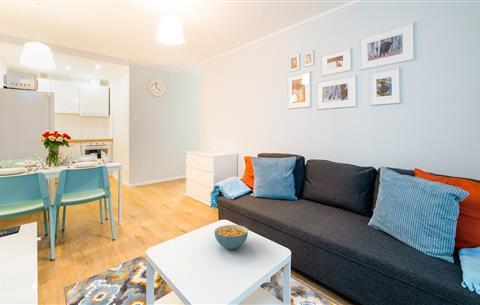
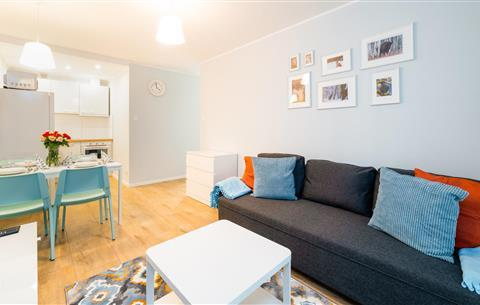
- cereal bowl [213,224,249,250]
